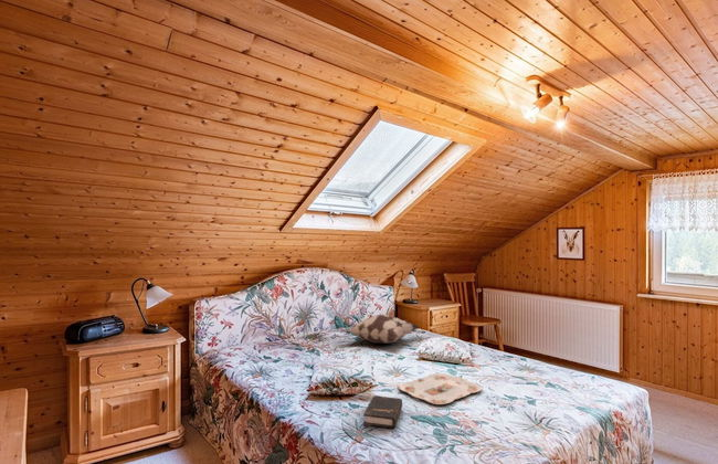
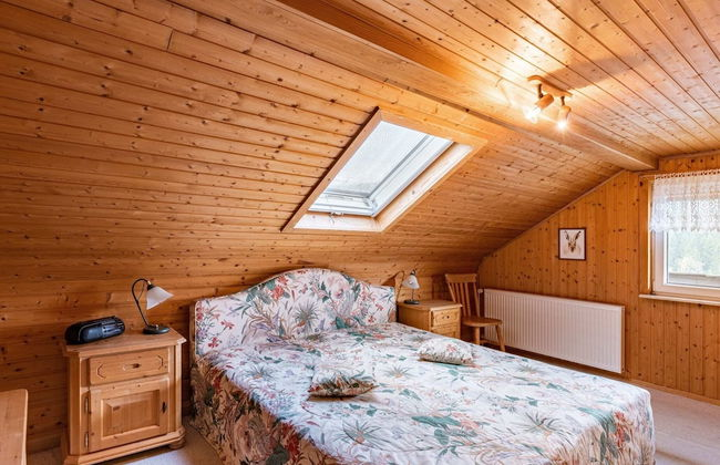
- hardback book [362,394,403,430]
- serving tray [398,372,483,405]
- decorative pillow [340,314,420,345]
